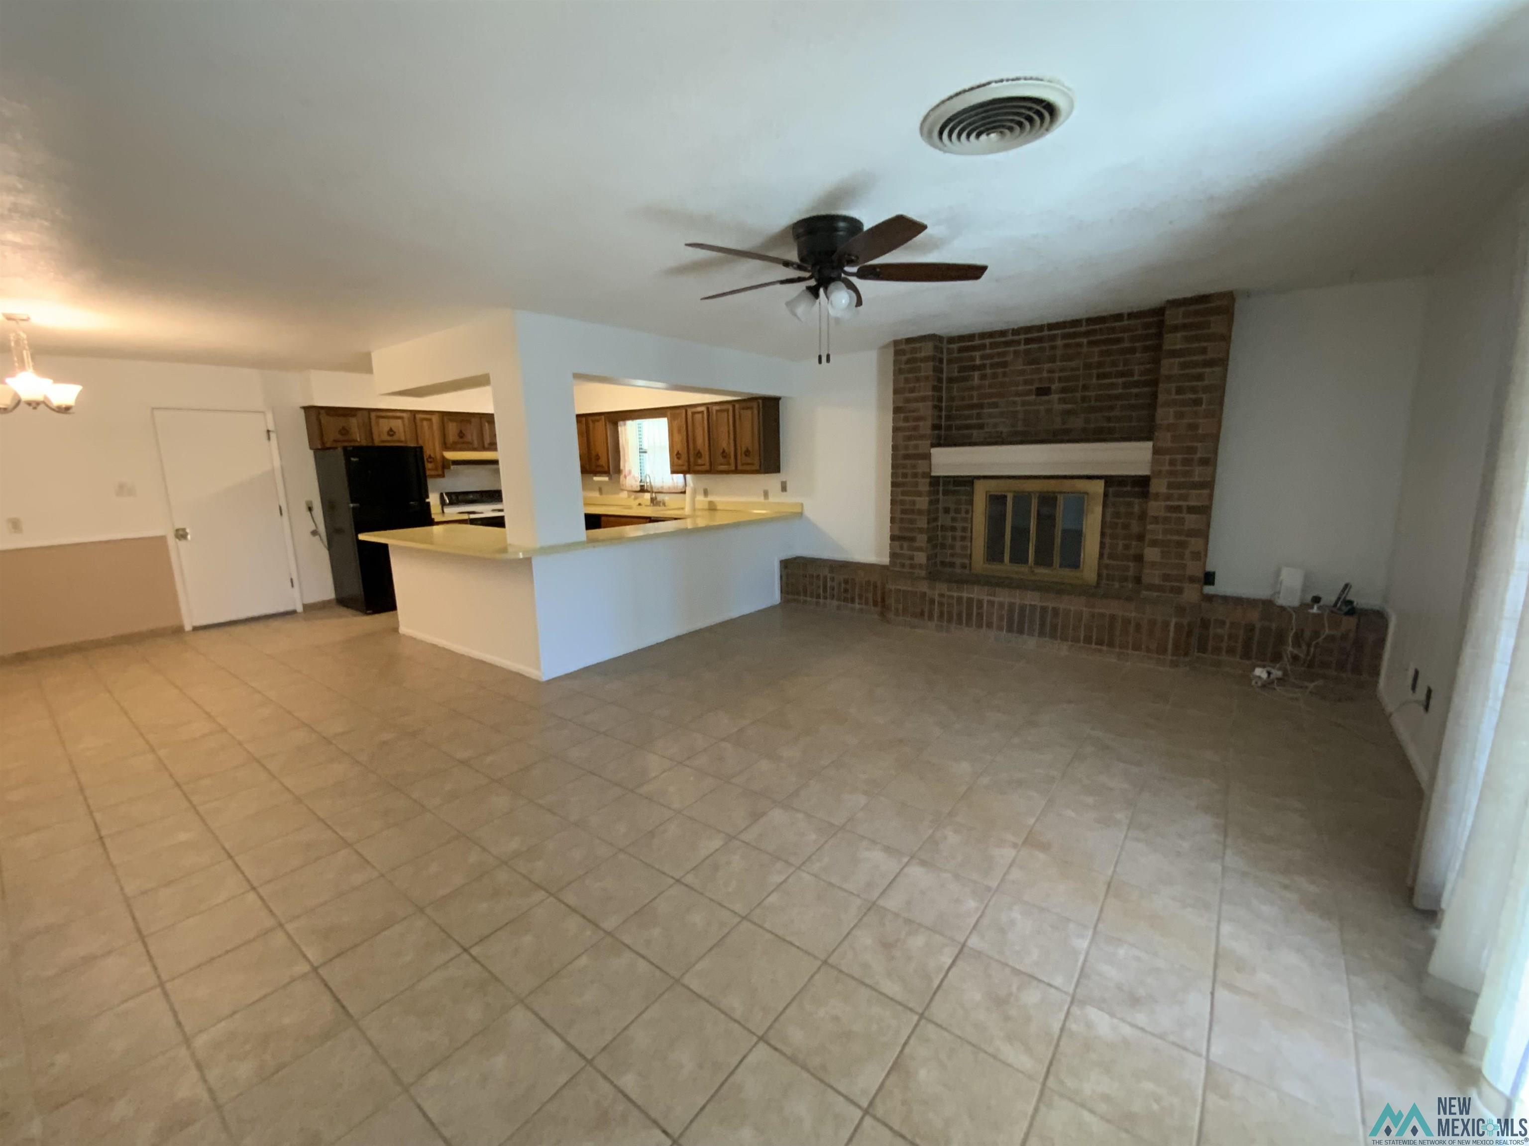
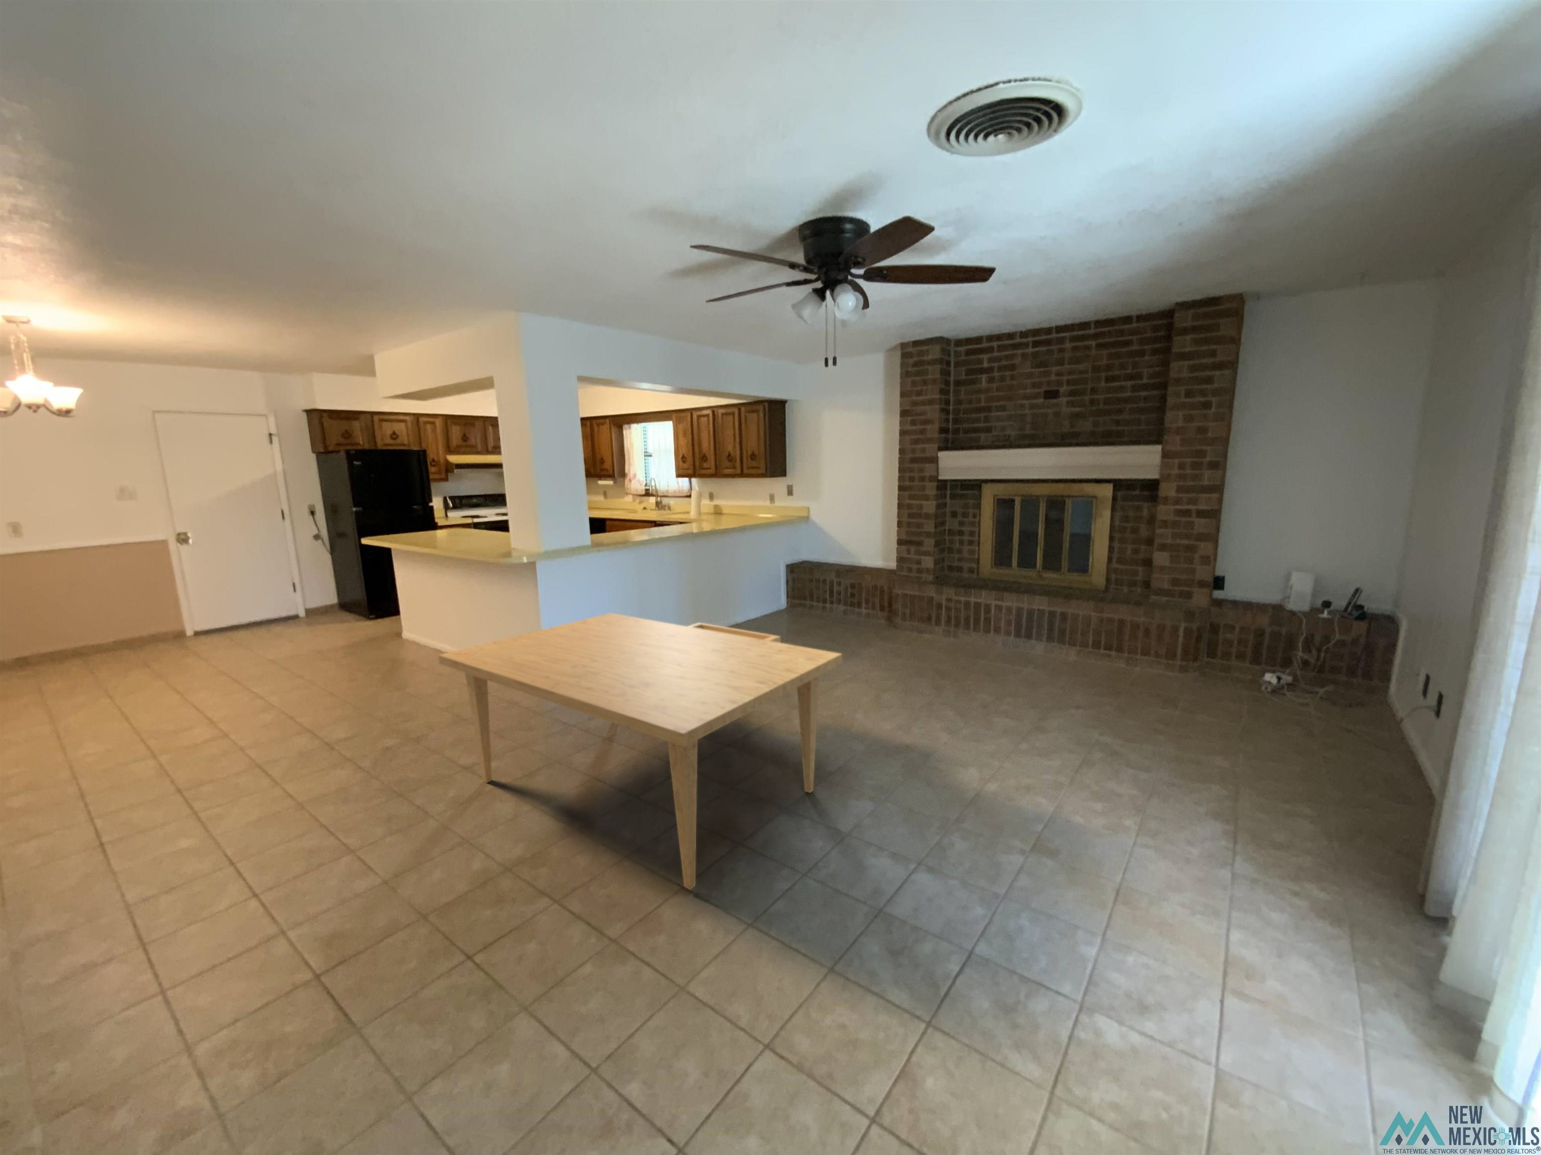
+ dining table [438,613,843,891]
